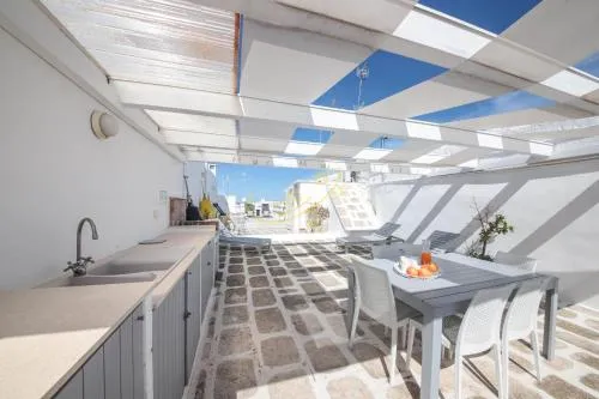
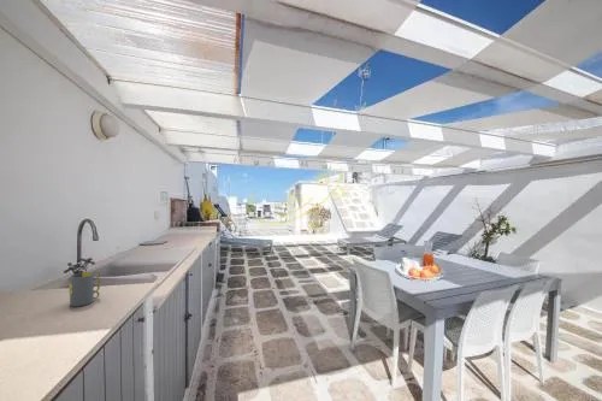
+ mug [67,271,101,307]
